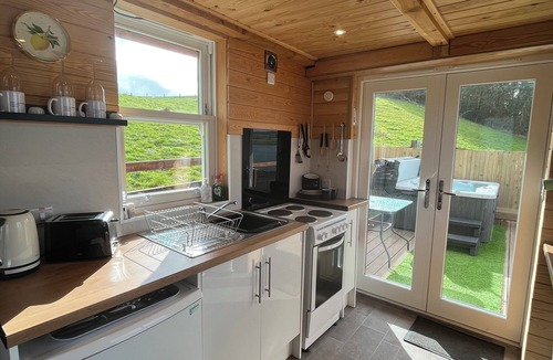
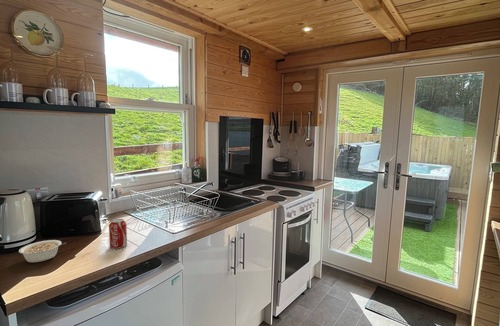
+ legume [18,239,68,263]
+ beverage can [108,218,128,250]
